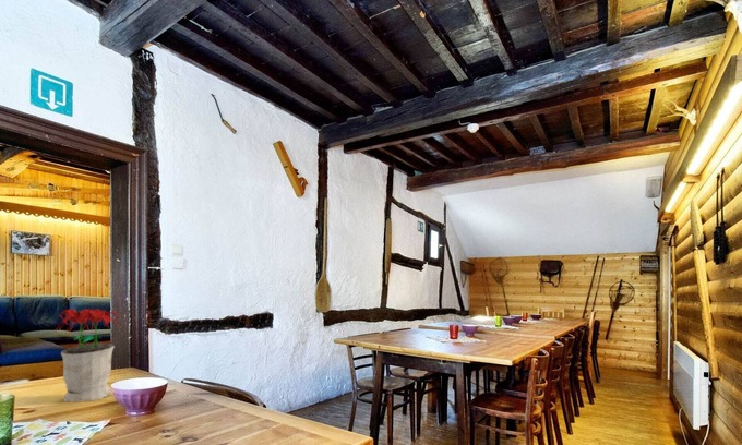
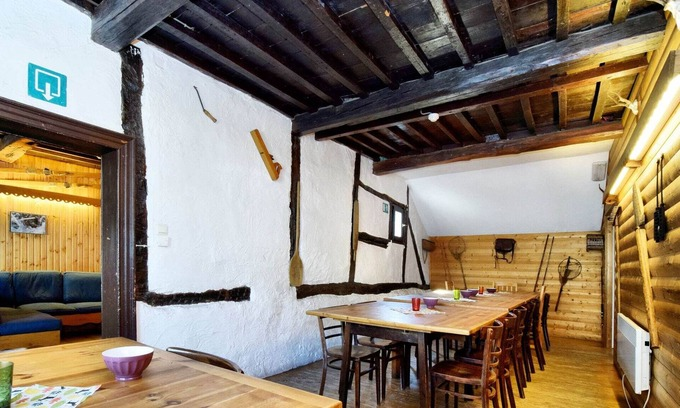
- potted plant [53,308,120,404]
